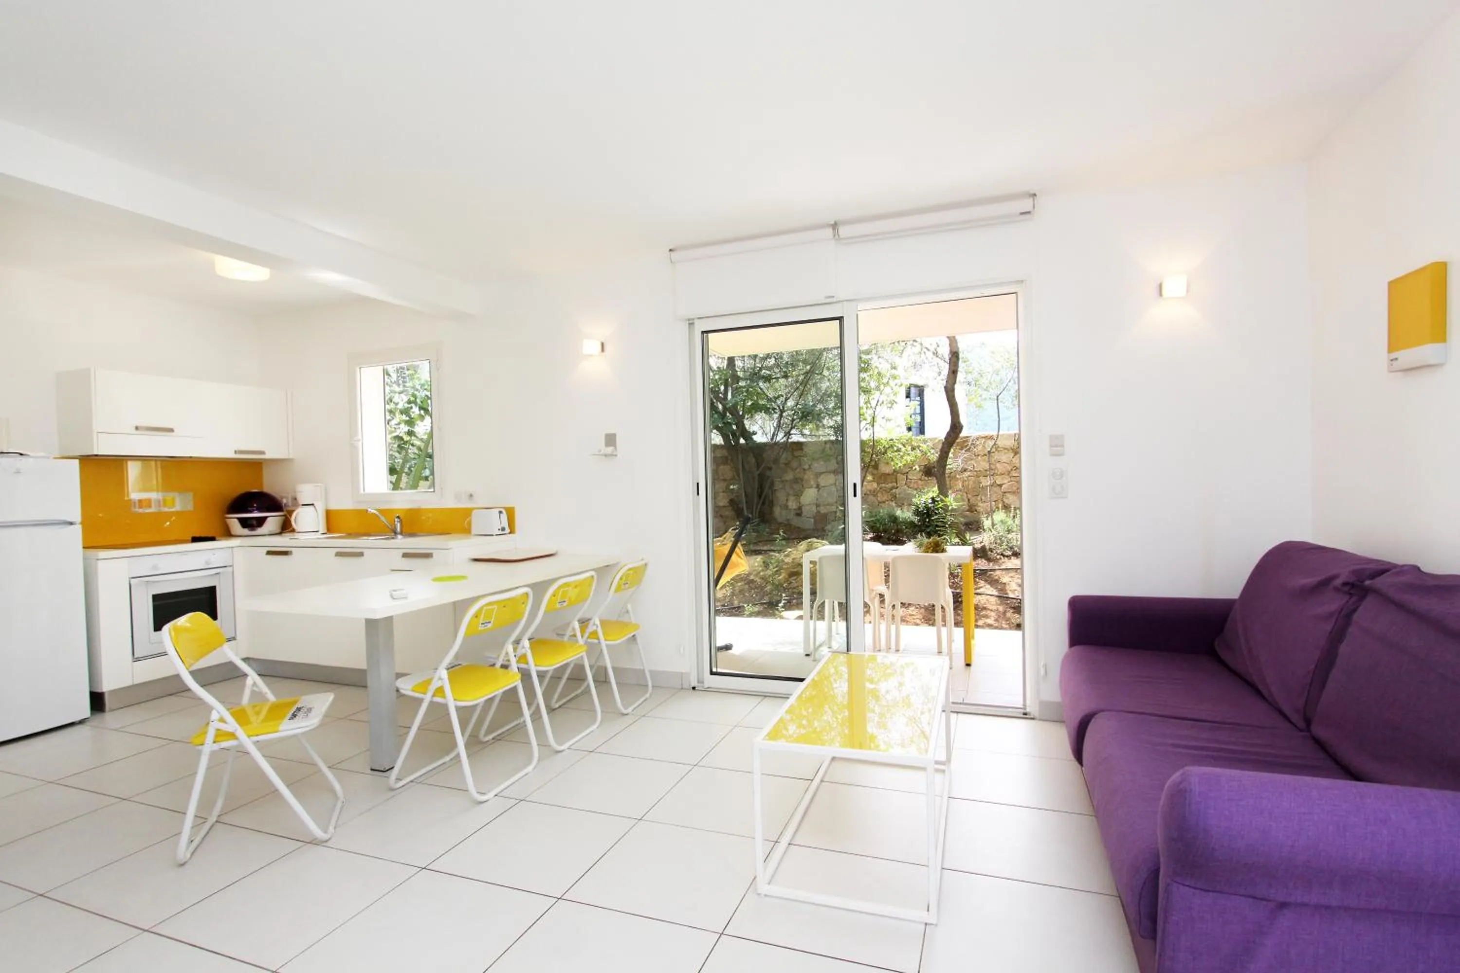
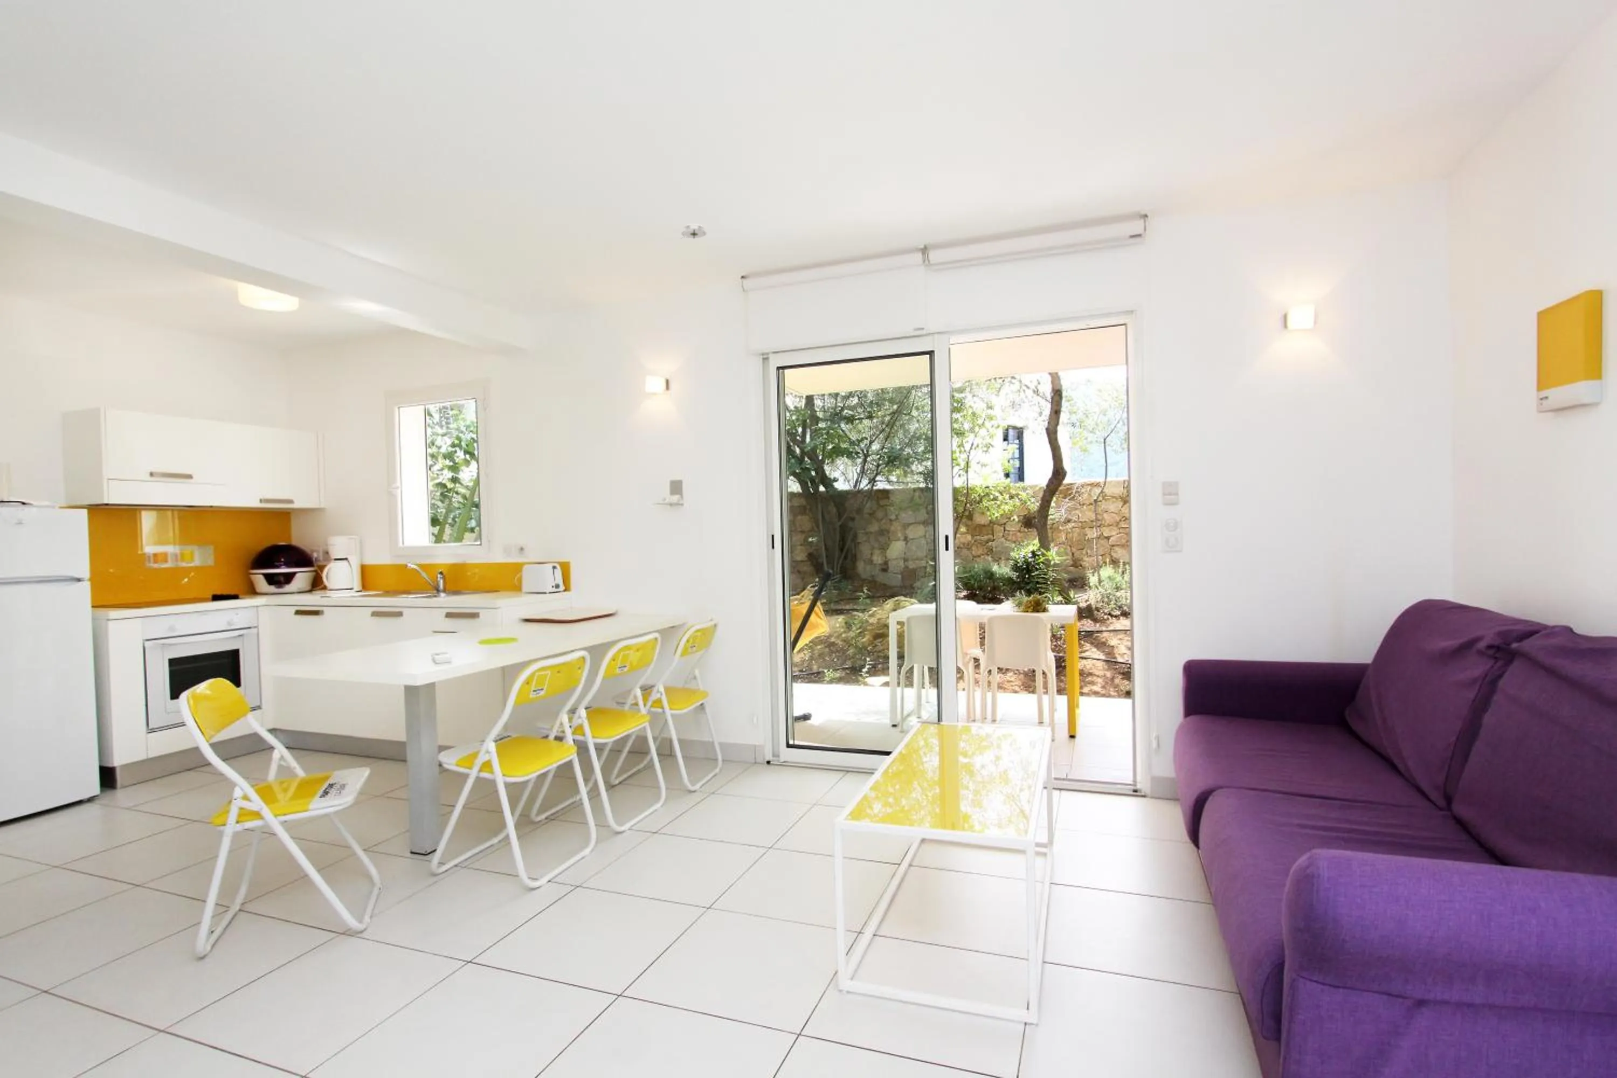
+ smoke detector [680,224,707,239]
